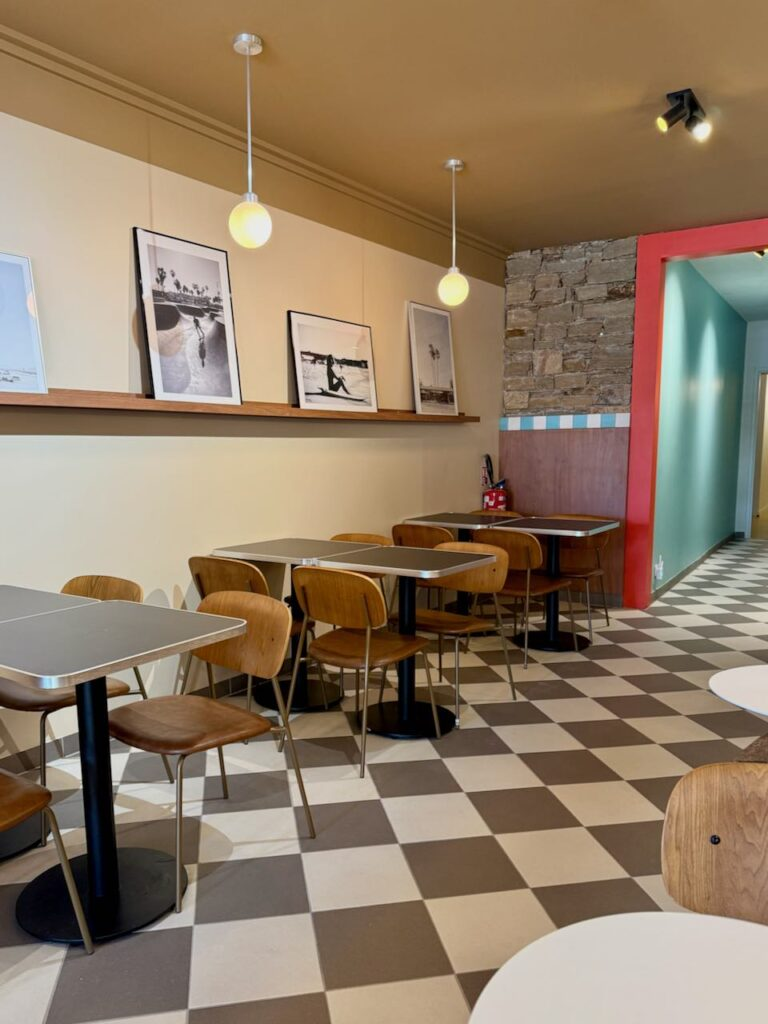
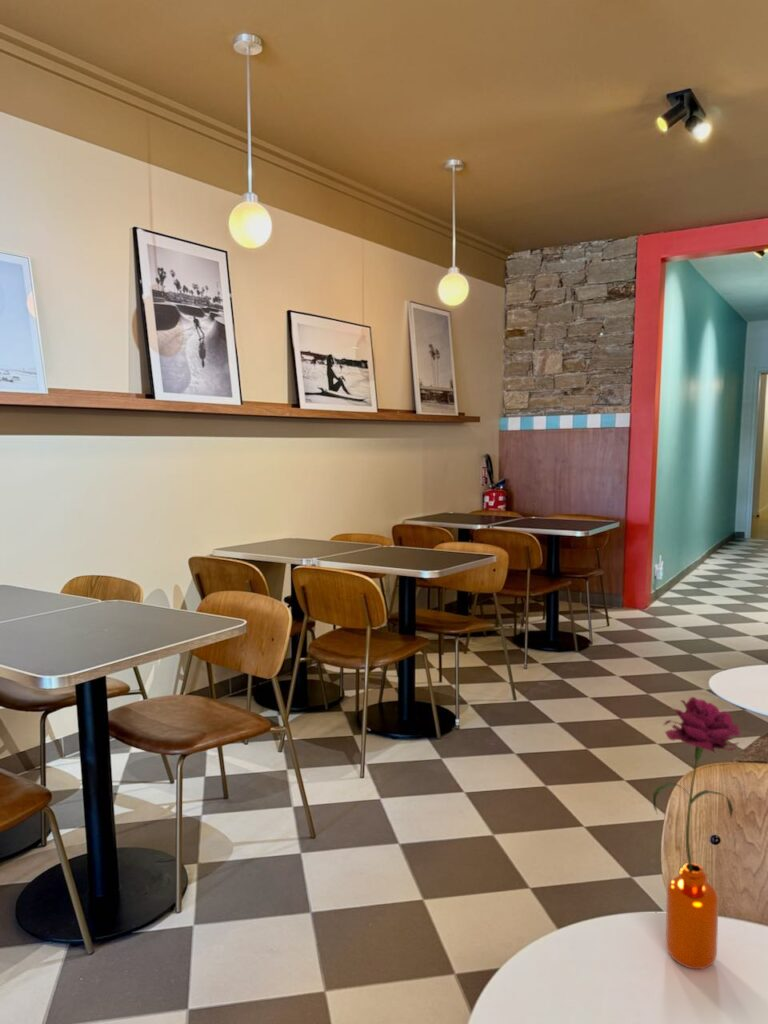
+ flower [652,696,742,970]
